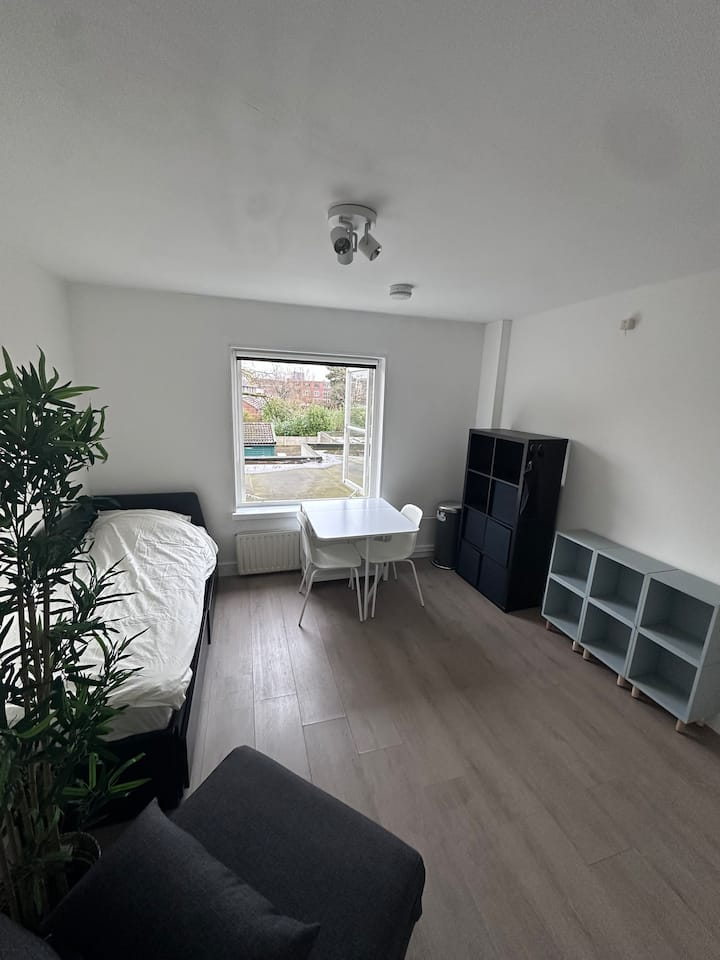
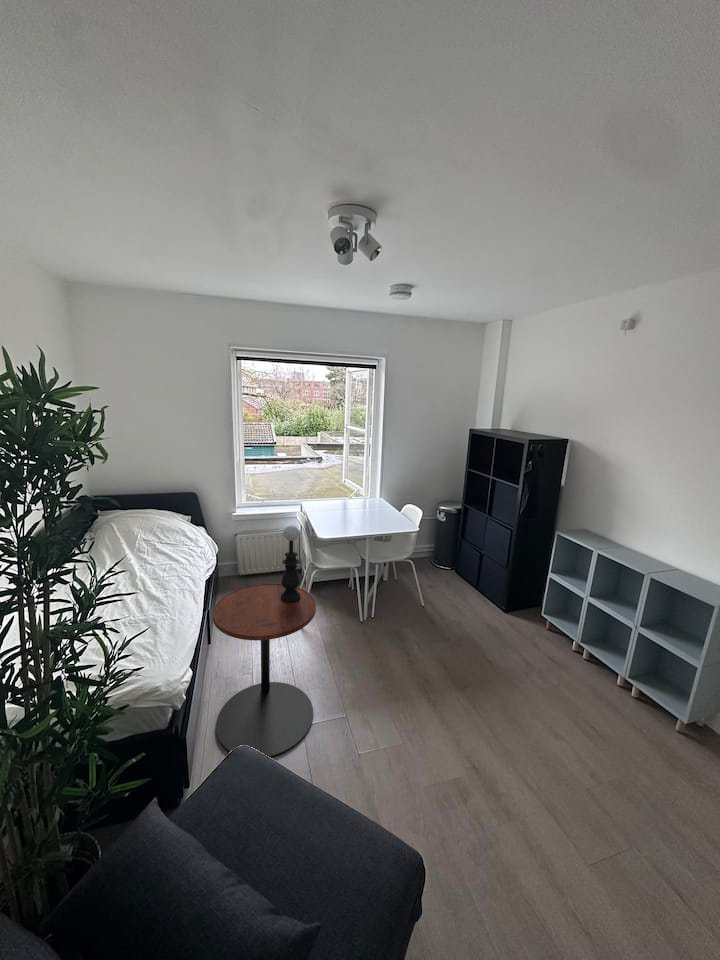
+ table lamp [280,524,301,602]
+ side table [211,582,317,758]
